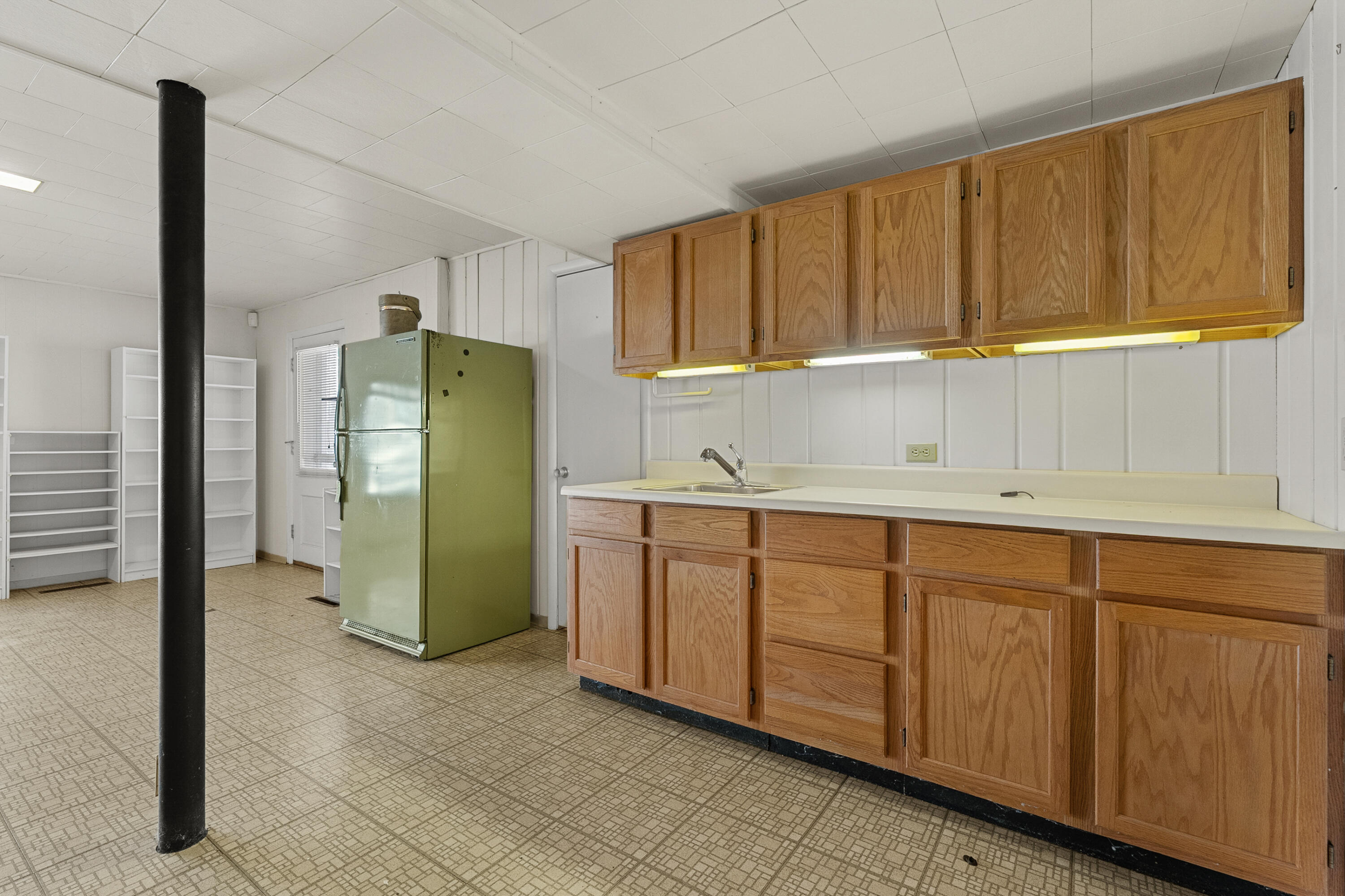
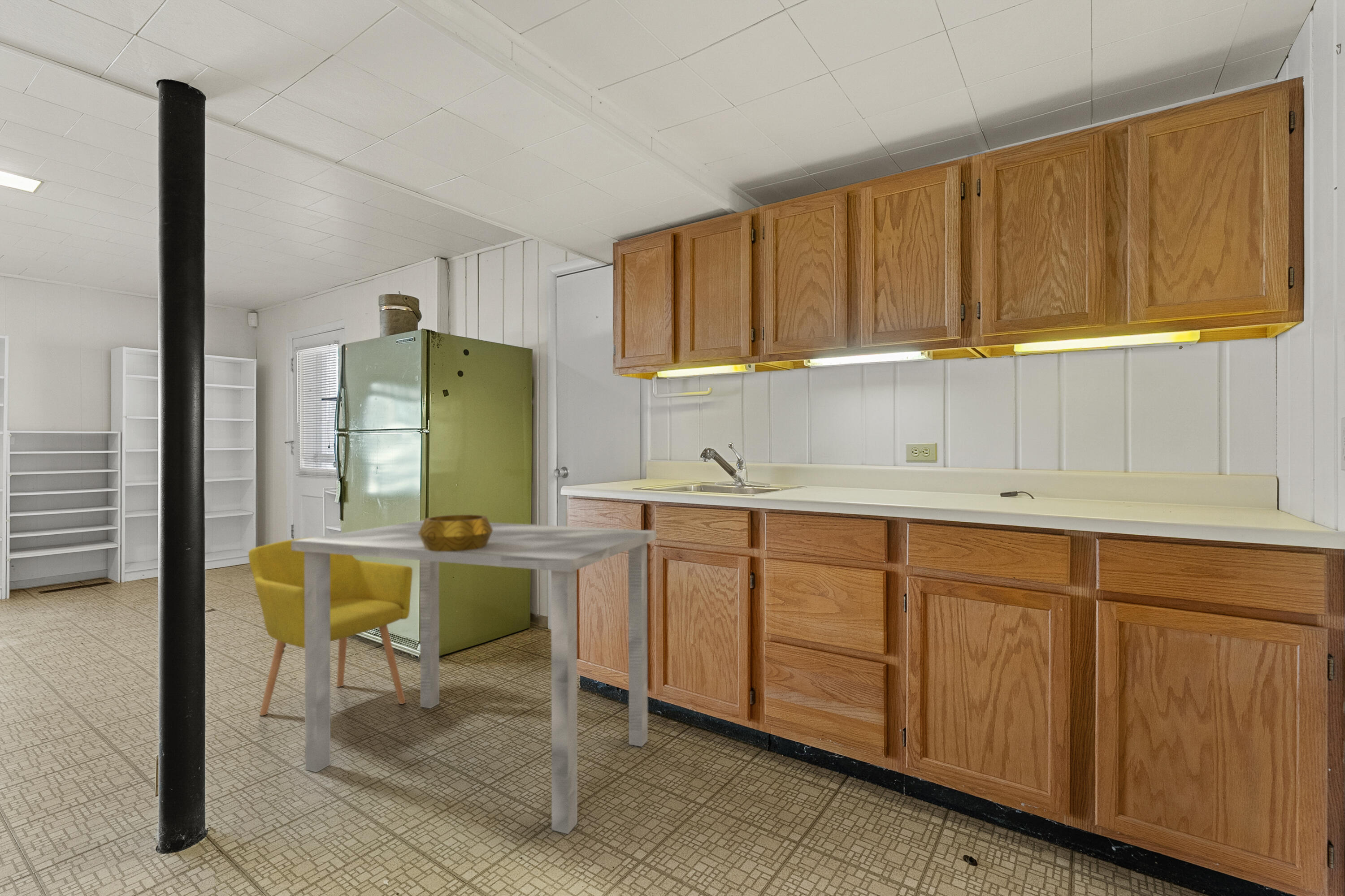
+ chair [248,537,413,716]
+ dining table [291,520,657,835]
+ decorative bowl [418,514,493,552]
